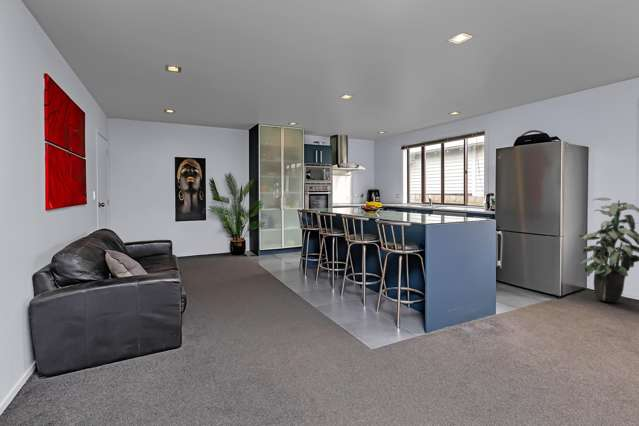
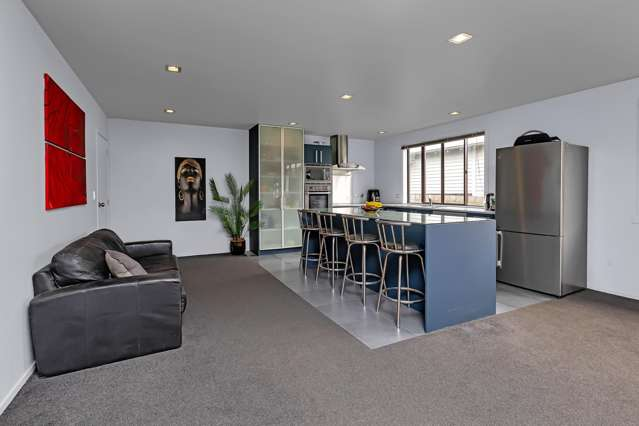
- indoor plant [577,197,639,304]
